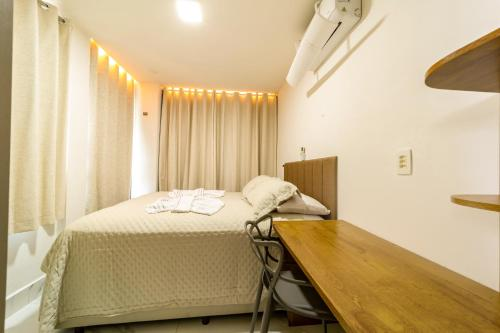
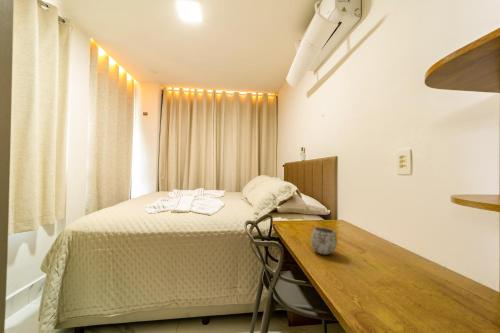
+ mug [310,226,338,255]
